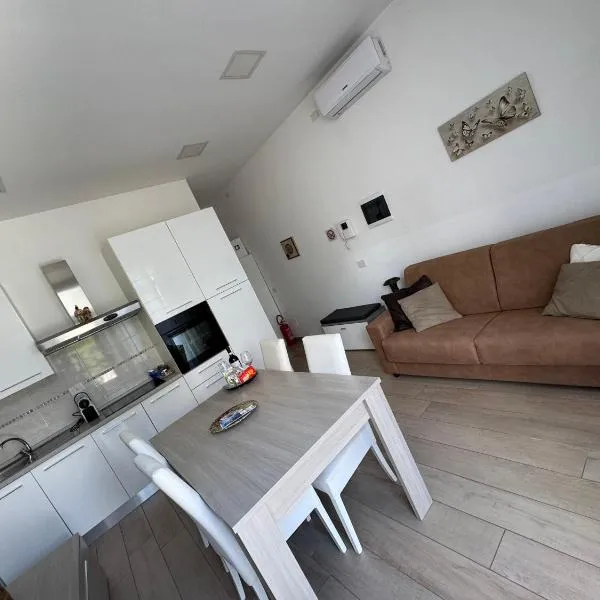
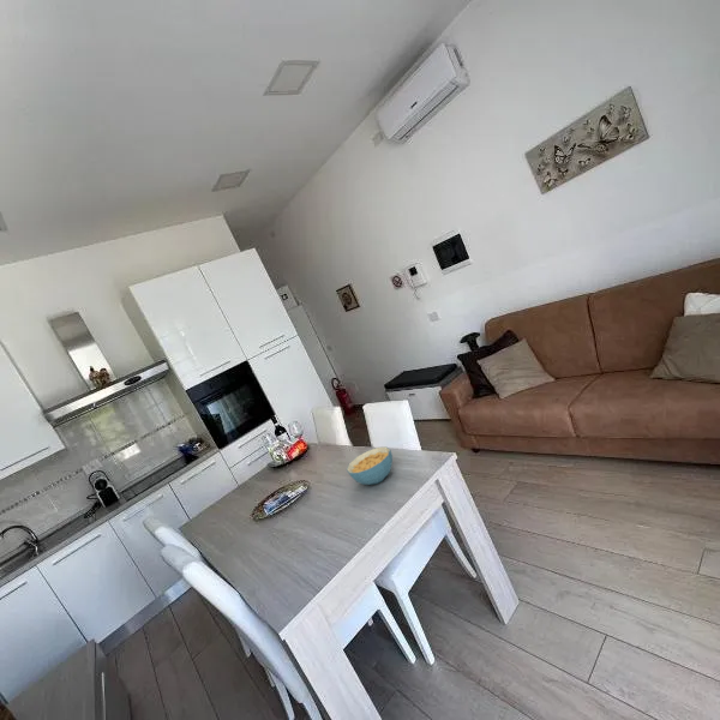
+ cereal bowl [346,445,394,486]
